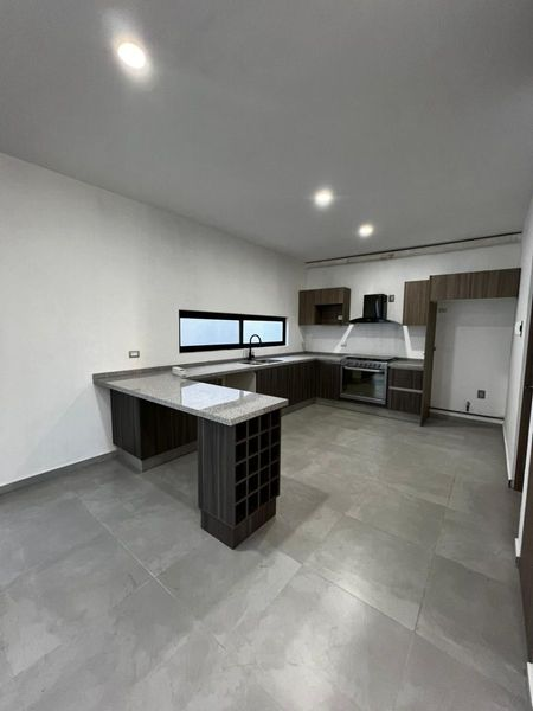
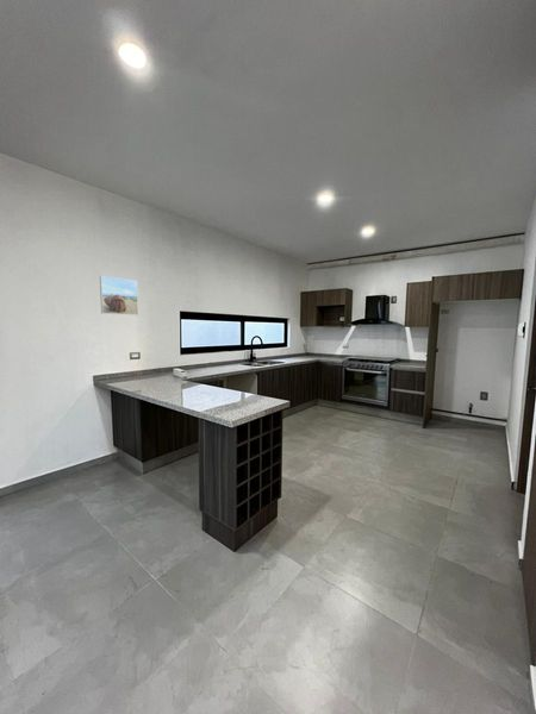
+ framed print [99,275,139,317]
